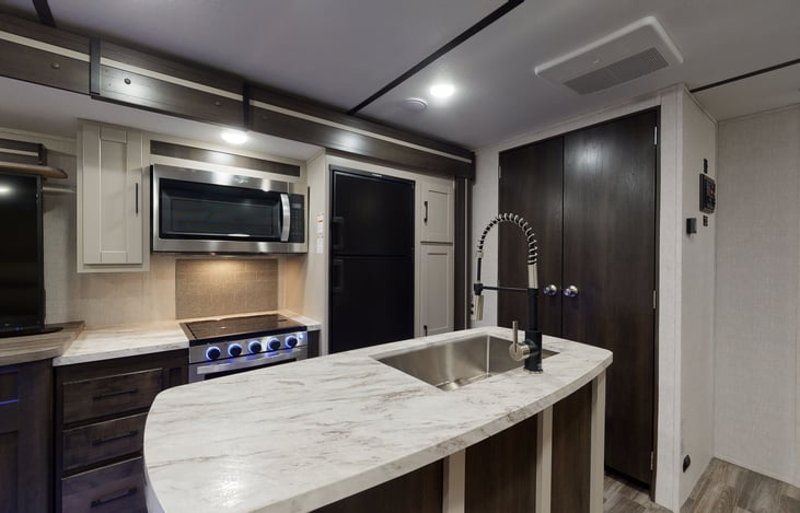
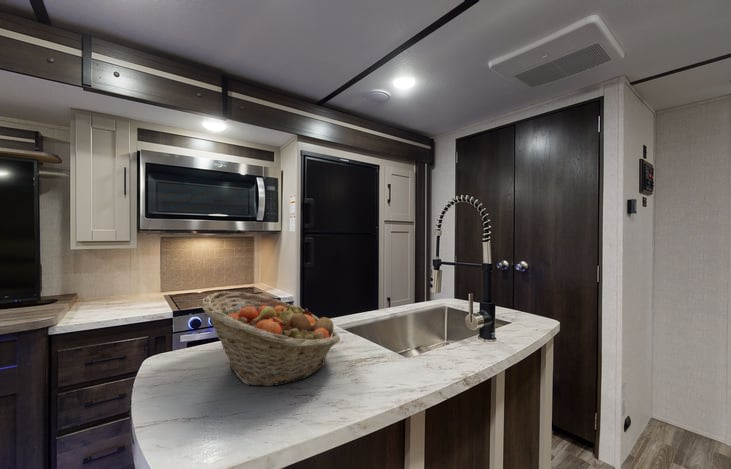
+ fruit basket [201,291,341,387]
